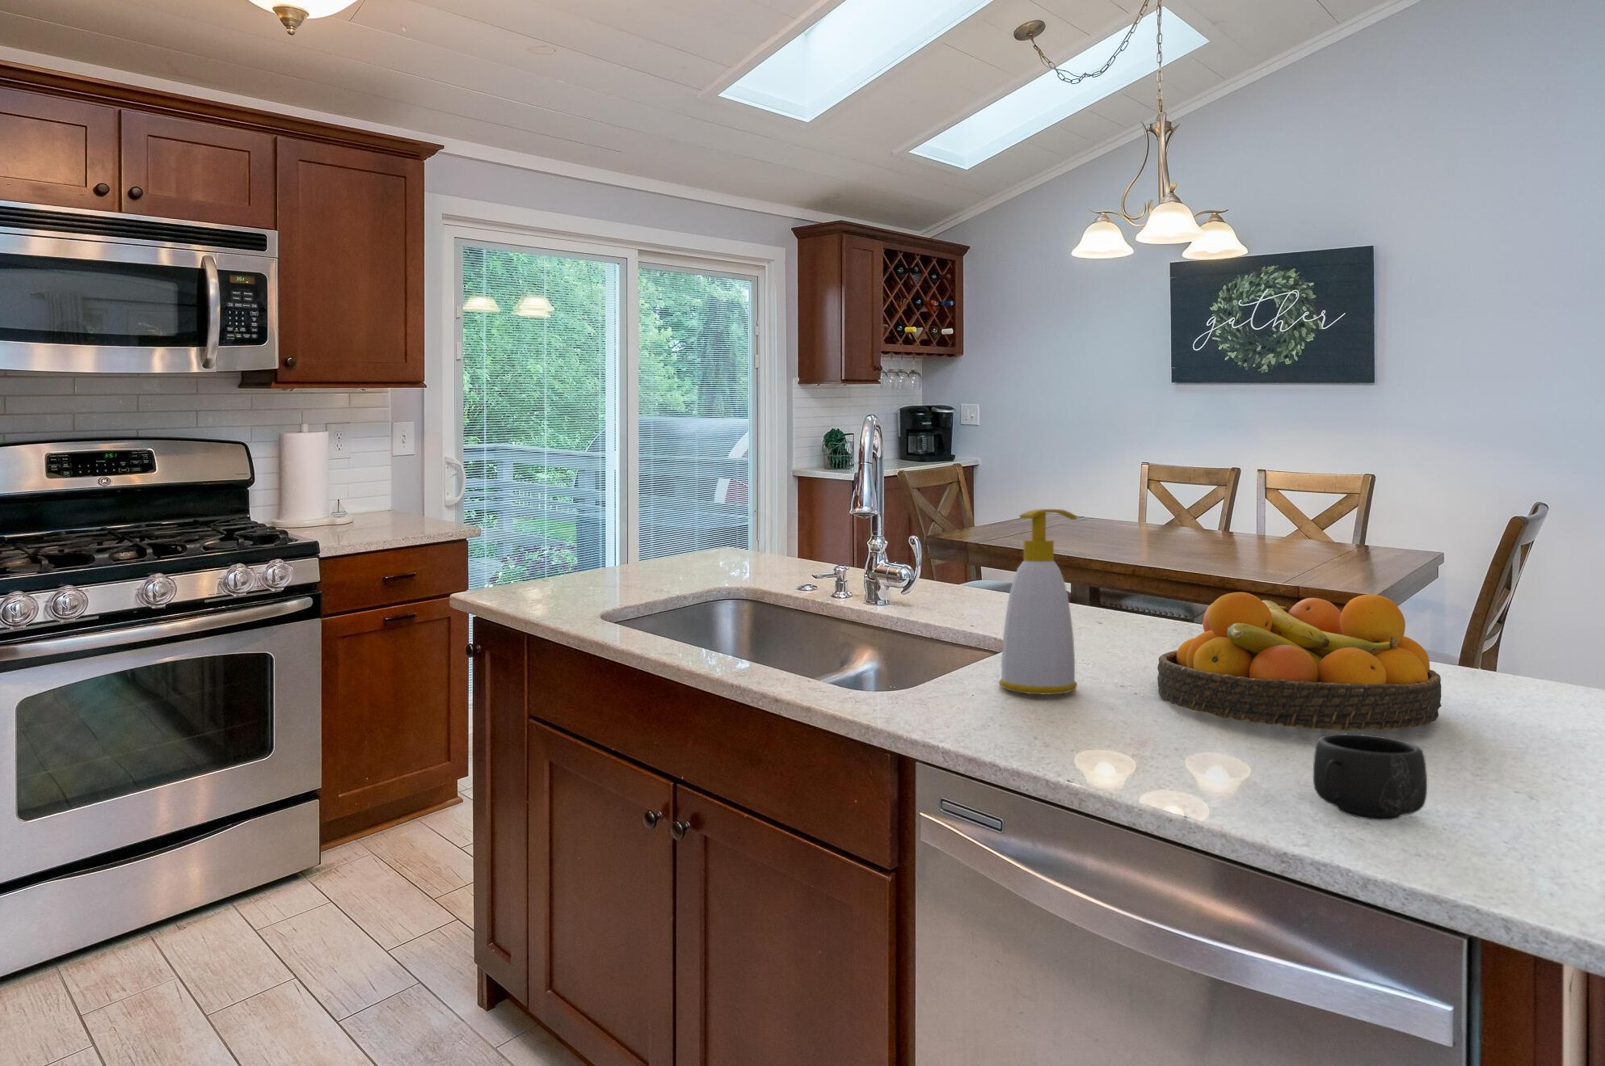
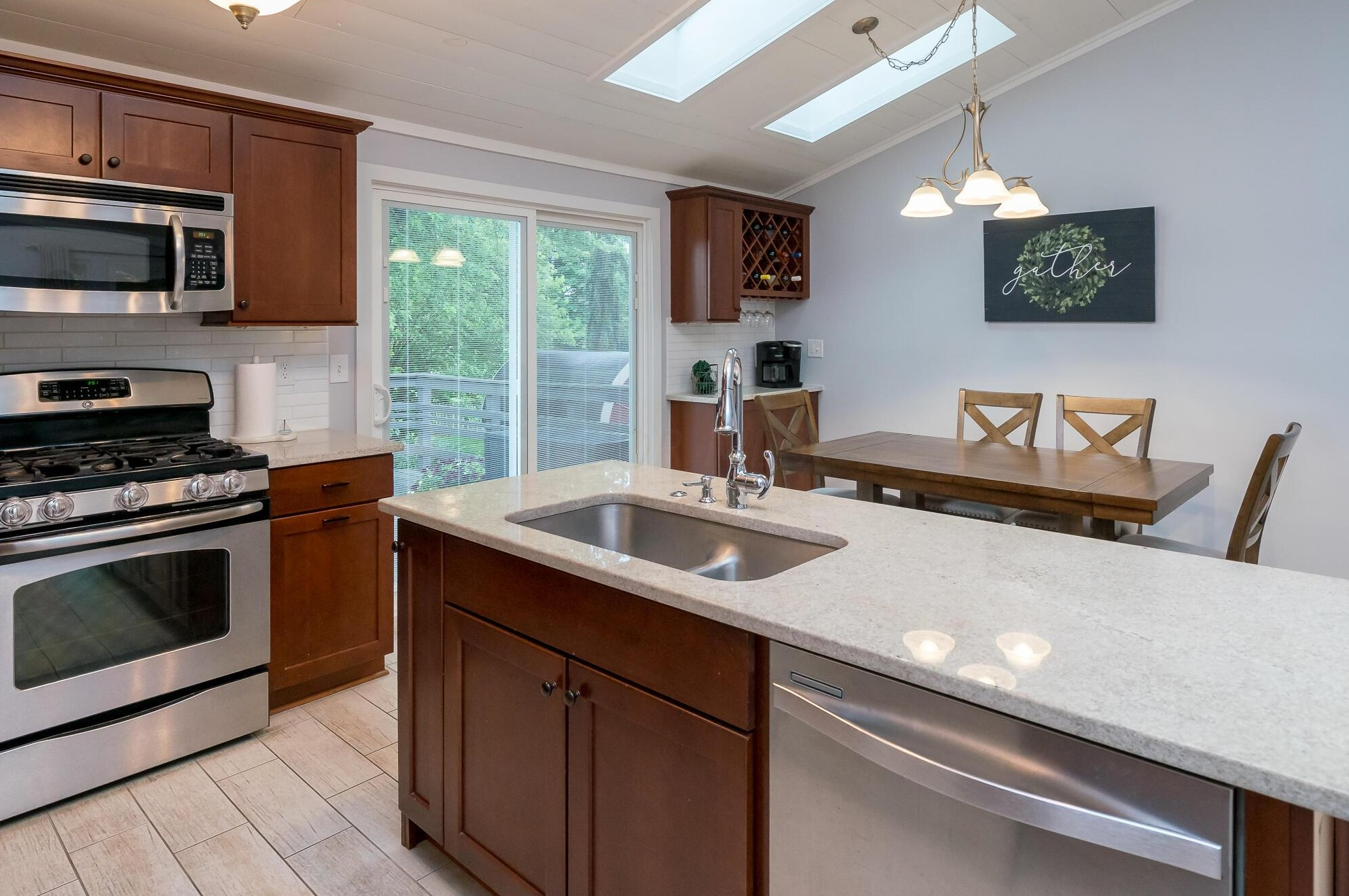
- fruit bowl [1156,591,1442,732]
- soap bottle [998,508,1078,695]
- mug [1312,733,1428,821]
